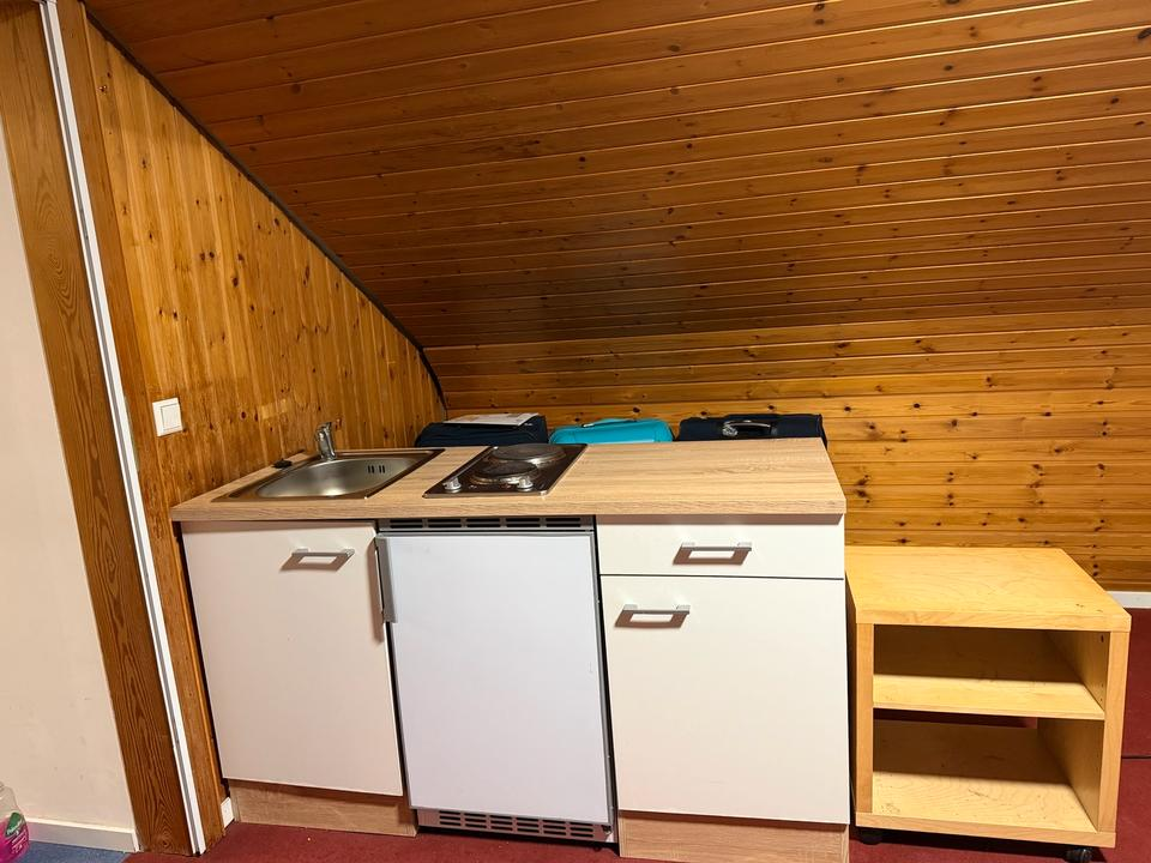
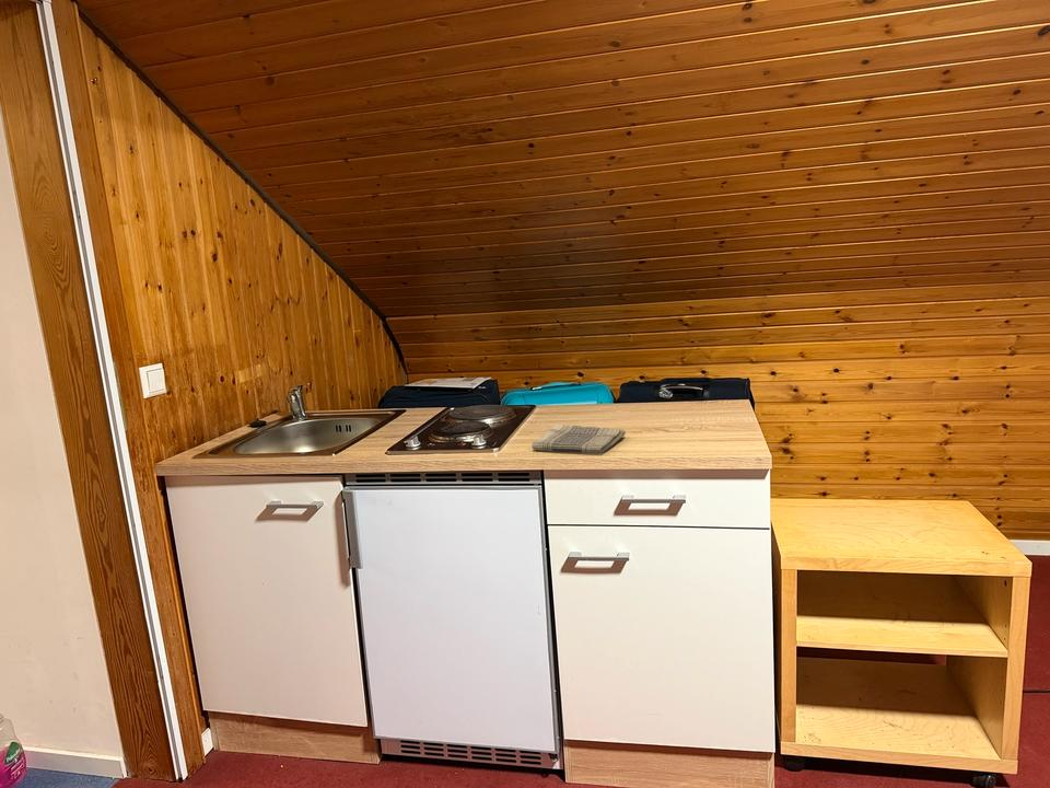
+ dish towel [530,422,627,454]
